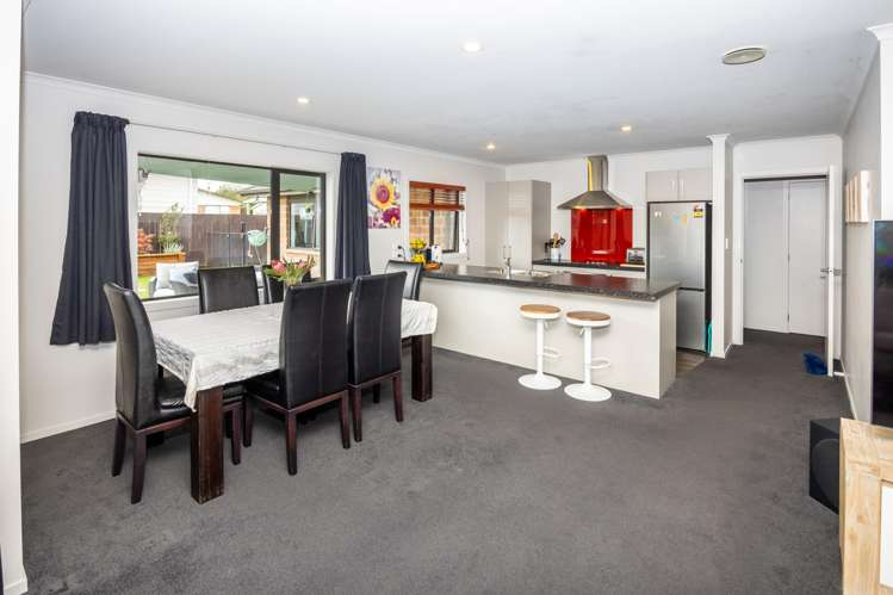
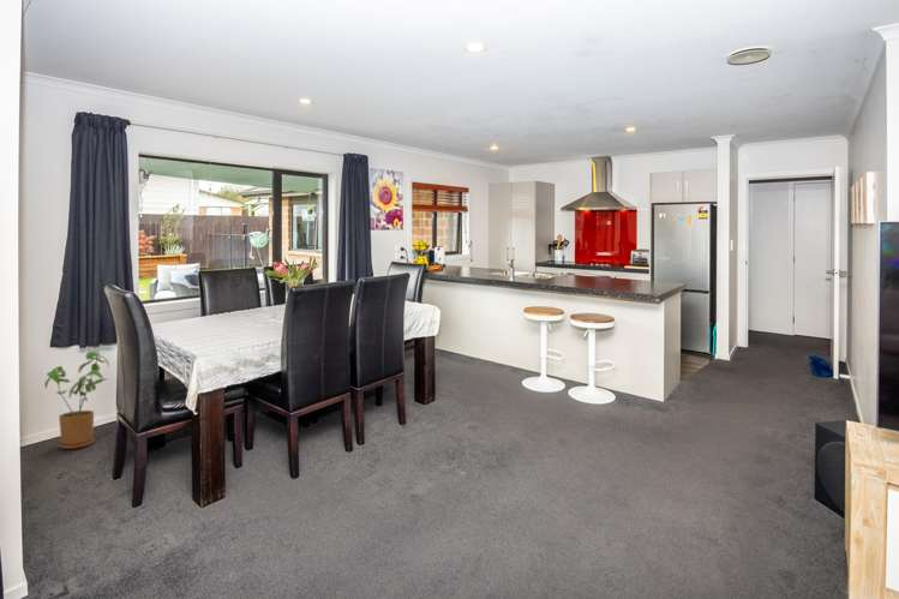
+ house plant [43,351,110,450]
